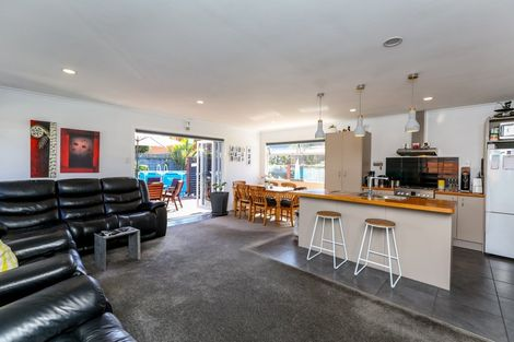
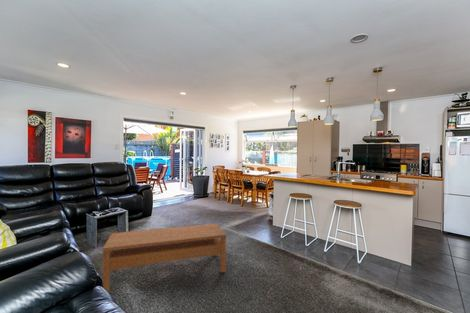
+ coffee table [102,223,227,292]
